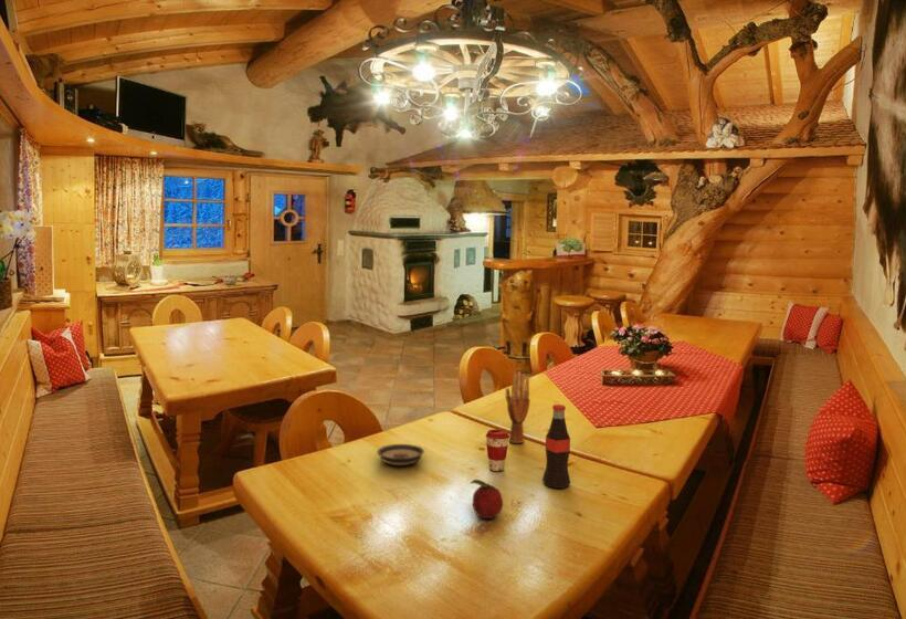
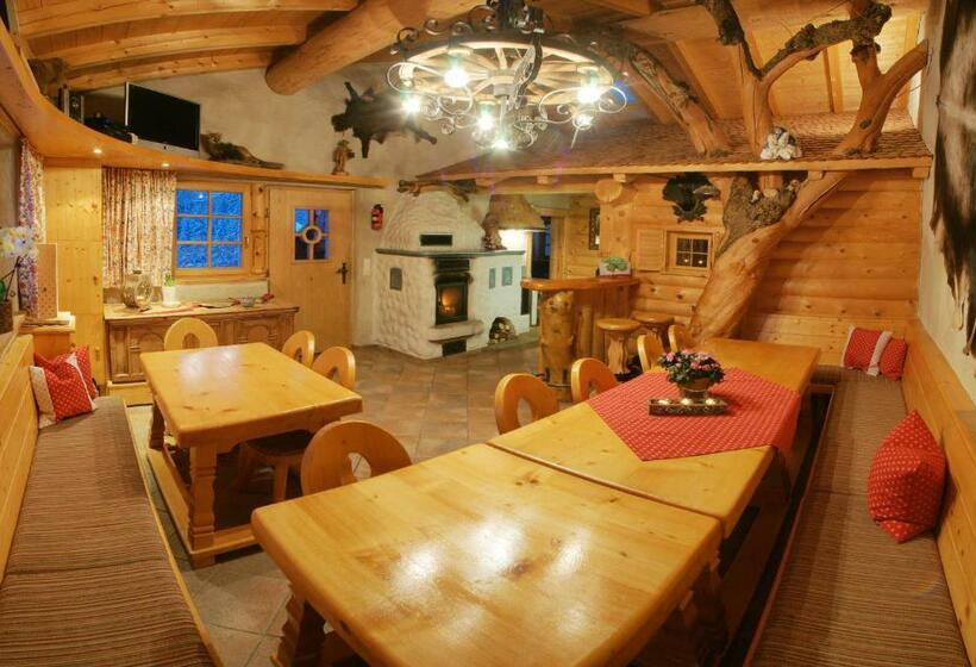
- fruit [470,479,504,520]
- saucer [376,443,425,466]
- bottle [541,403,571,490]
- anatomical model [505,370,531,444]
- coffee cup [485,428,510,472]
